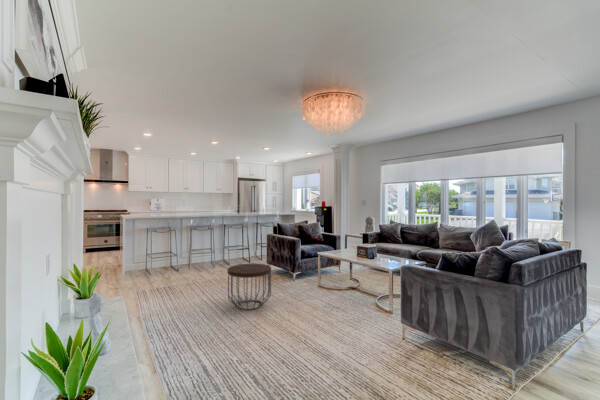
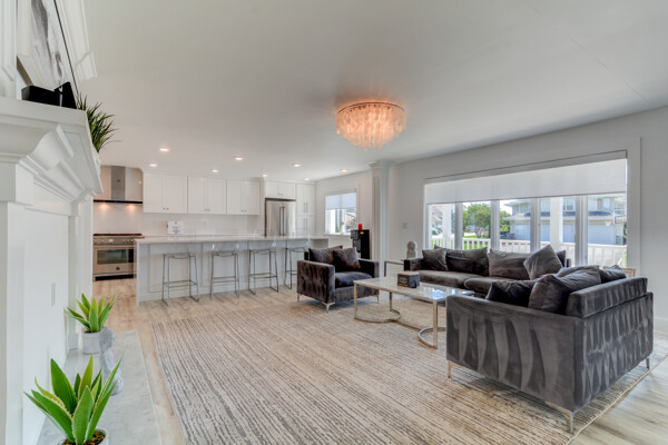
- side table [227,263,272,311]
